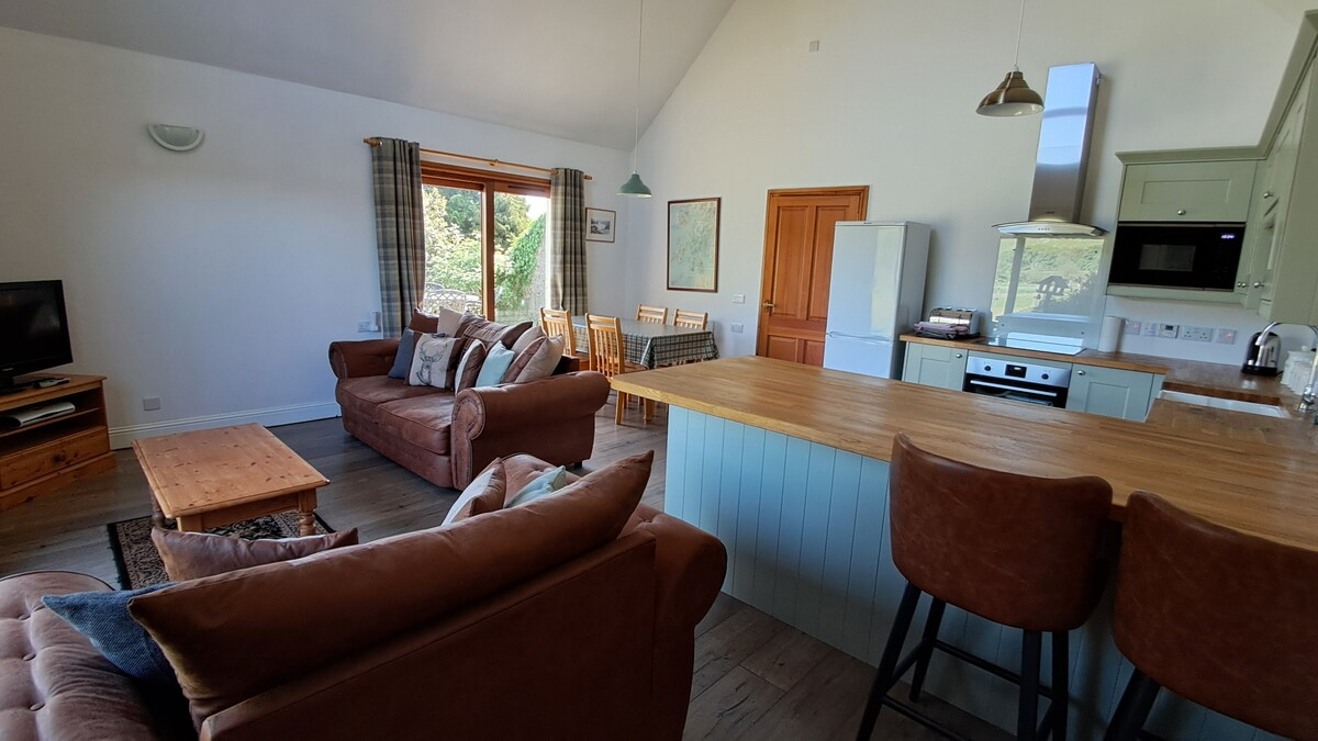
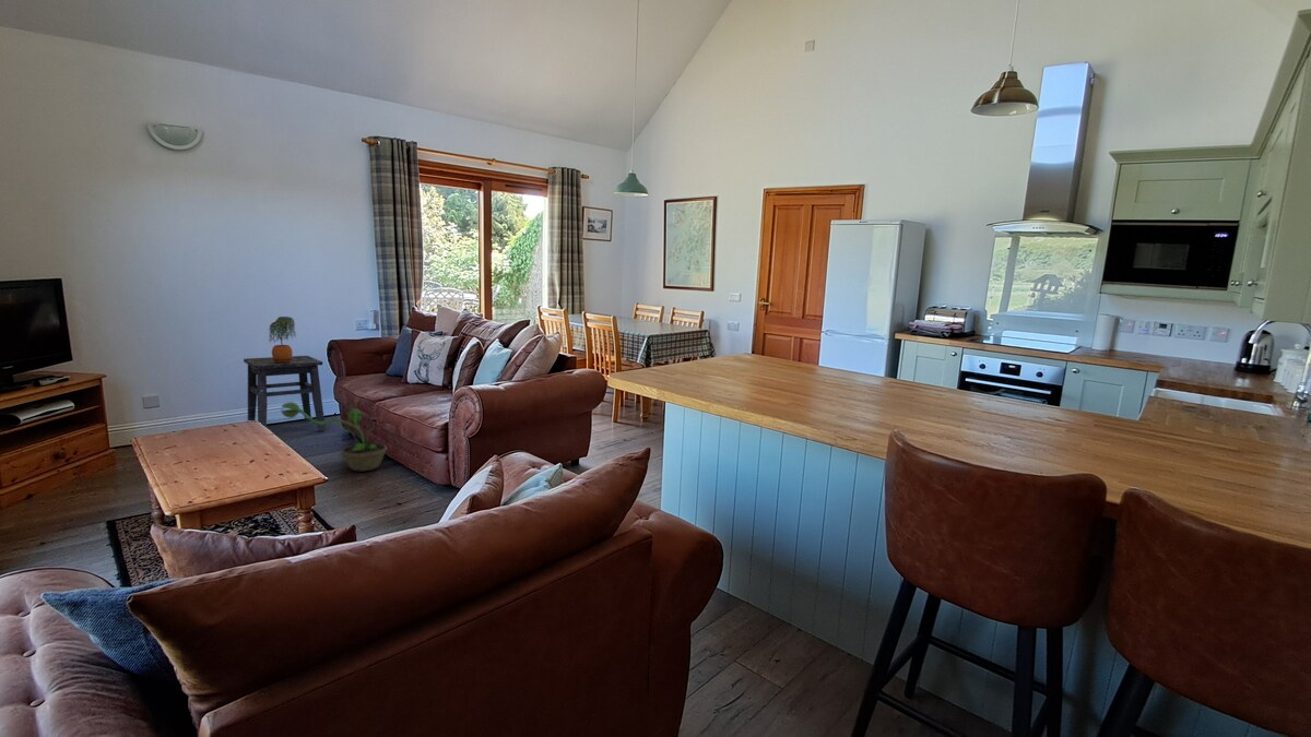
+ side table [243,355,327,432]
+ potted plant [268,316,297,364]
+ decorative plant [280,401,388,473]
